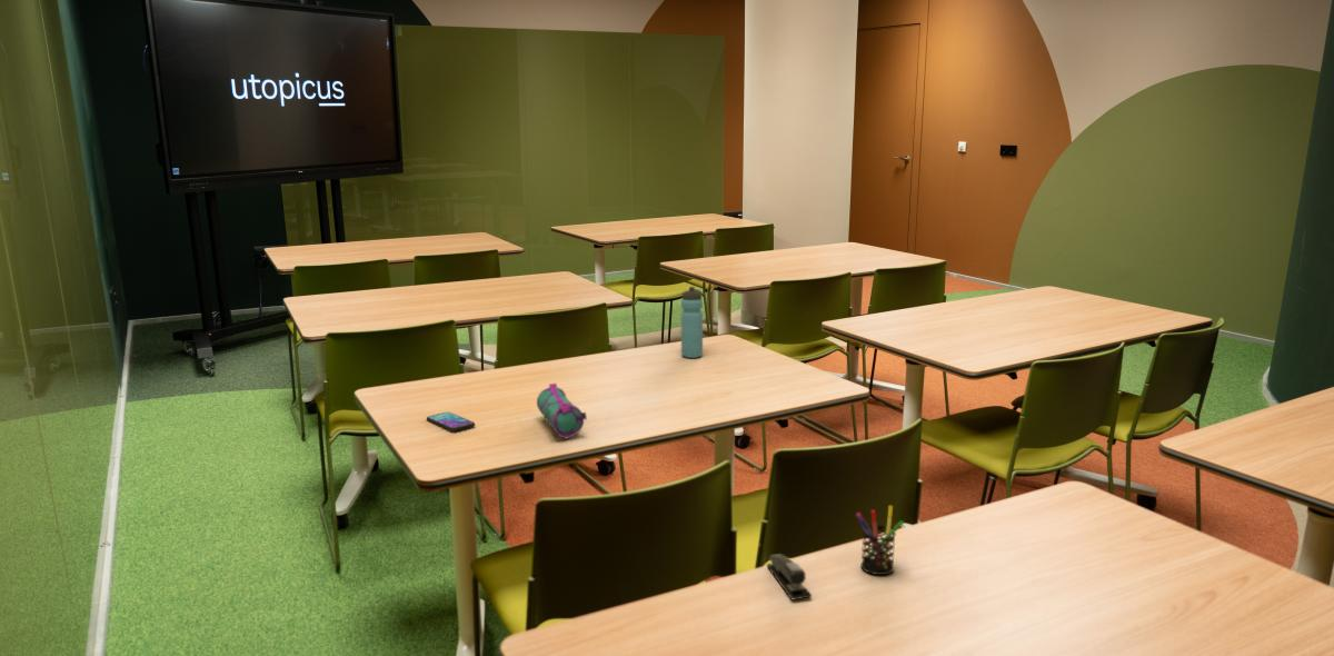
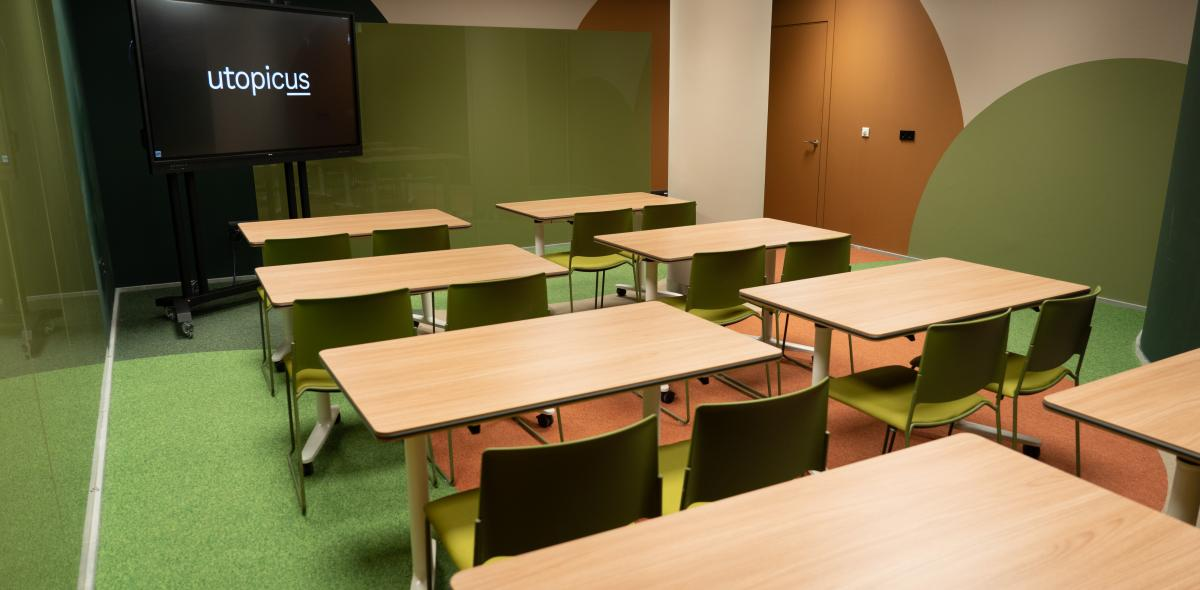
- pencil case [536,382,588,440]
- smartphone [426,411,476,433]
- stapler [766,553,813,600]
- water bottle [680,286,704,359]
- pen holder [855,505,905,576]
